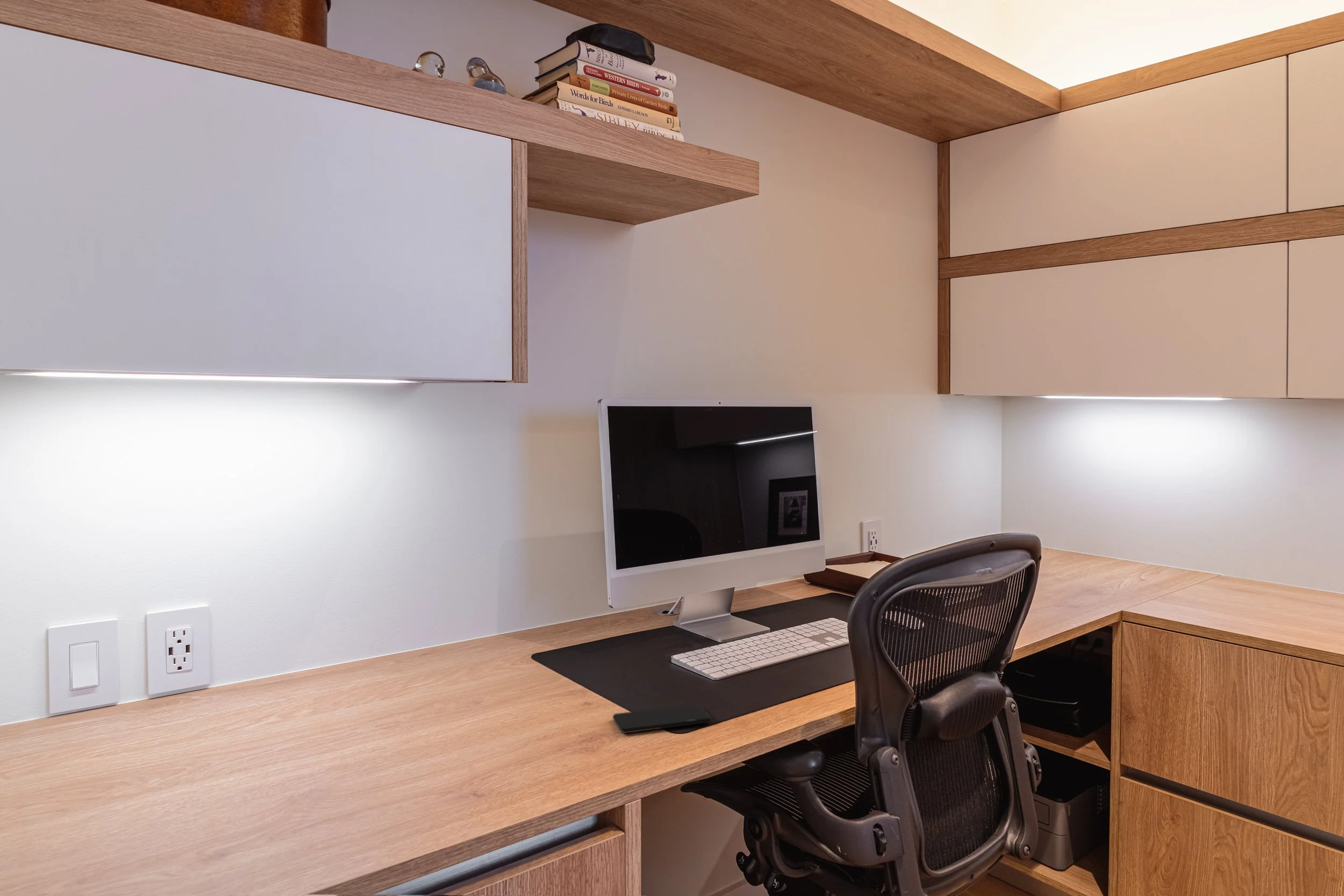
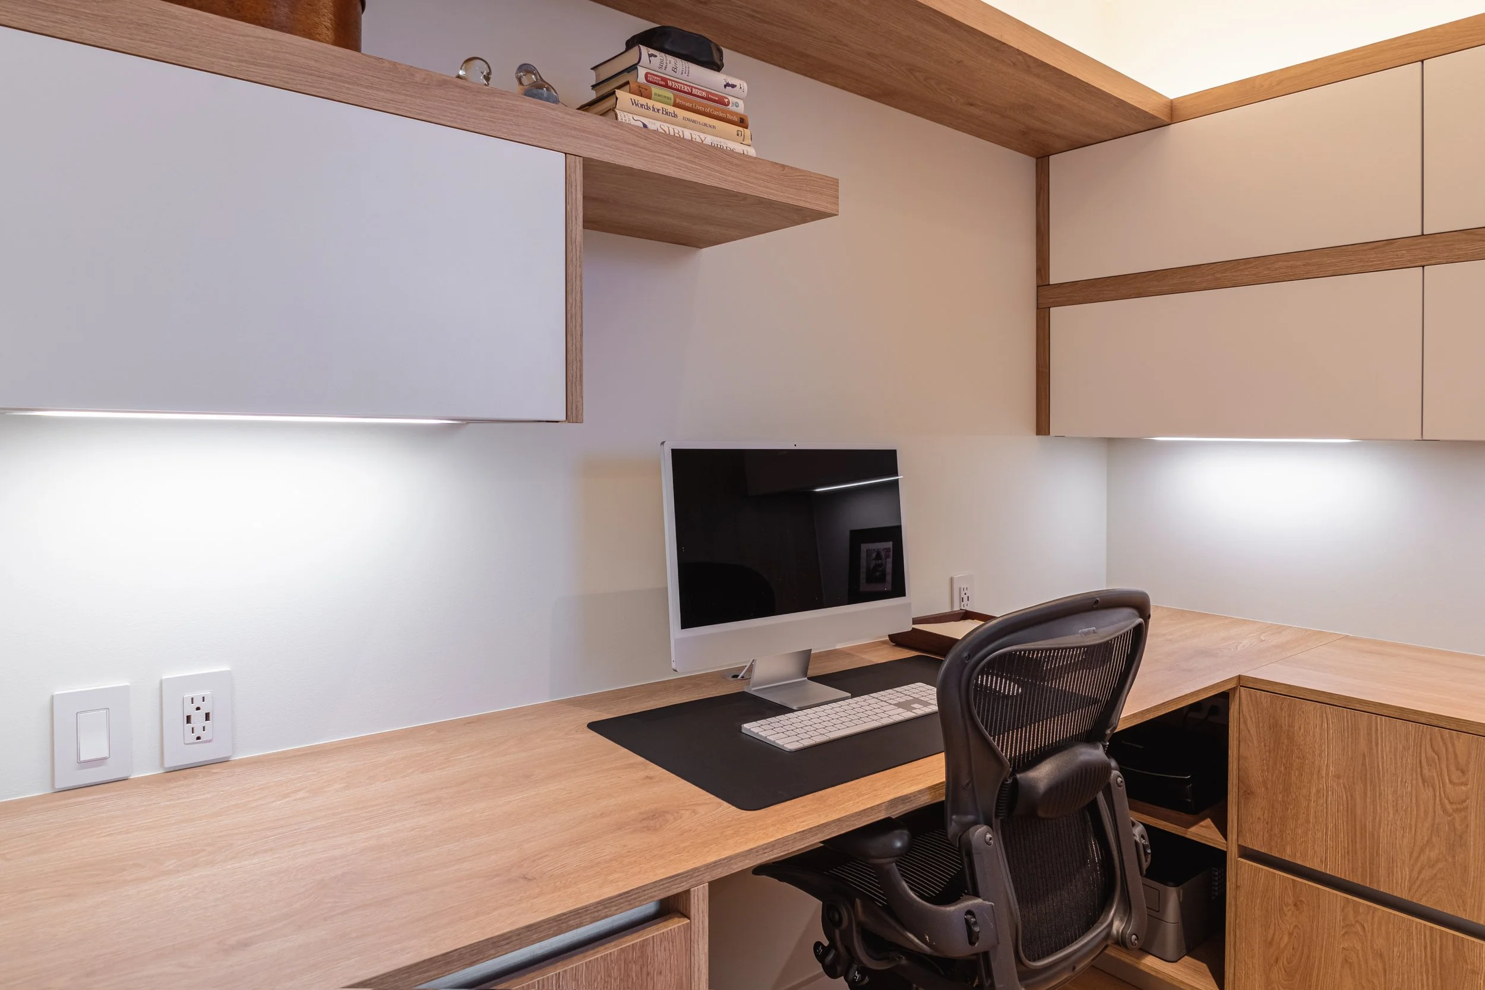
- smartphone [612,704,712,734]
